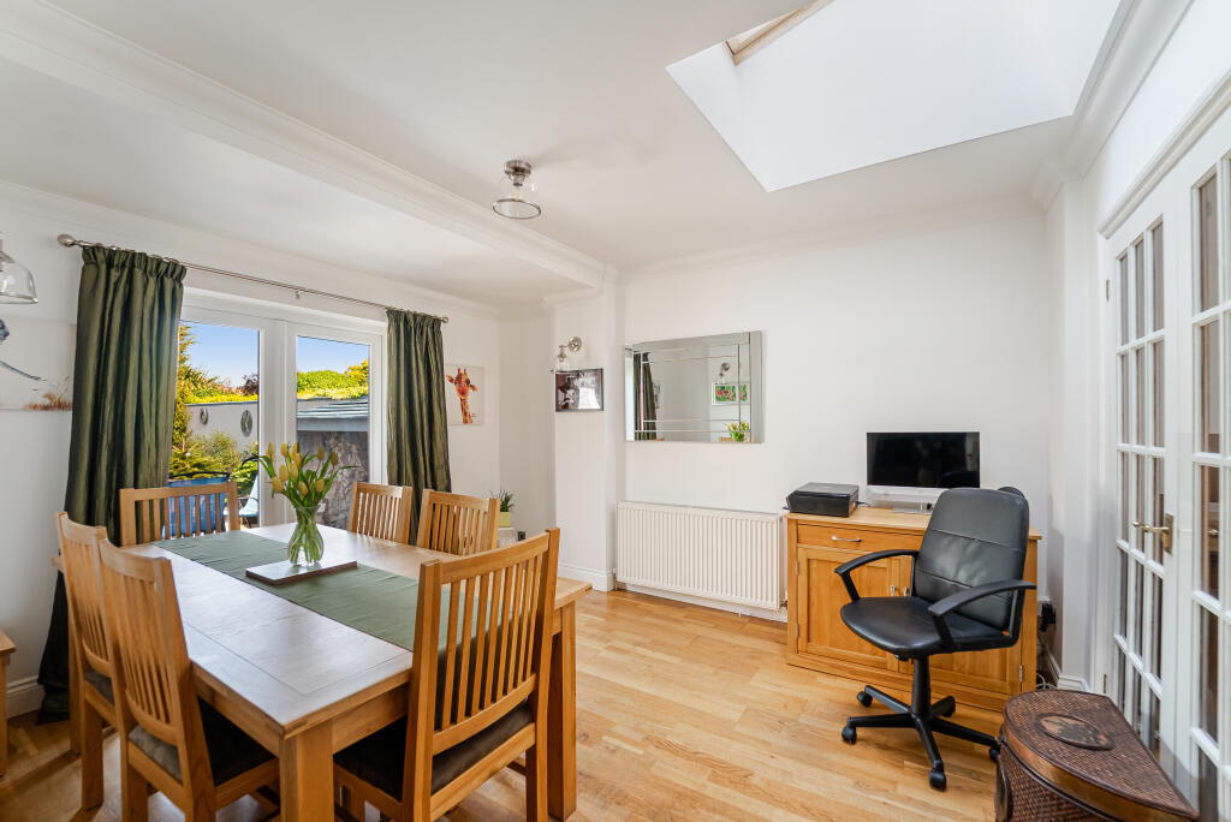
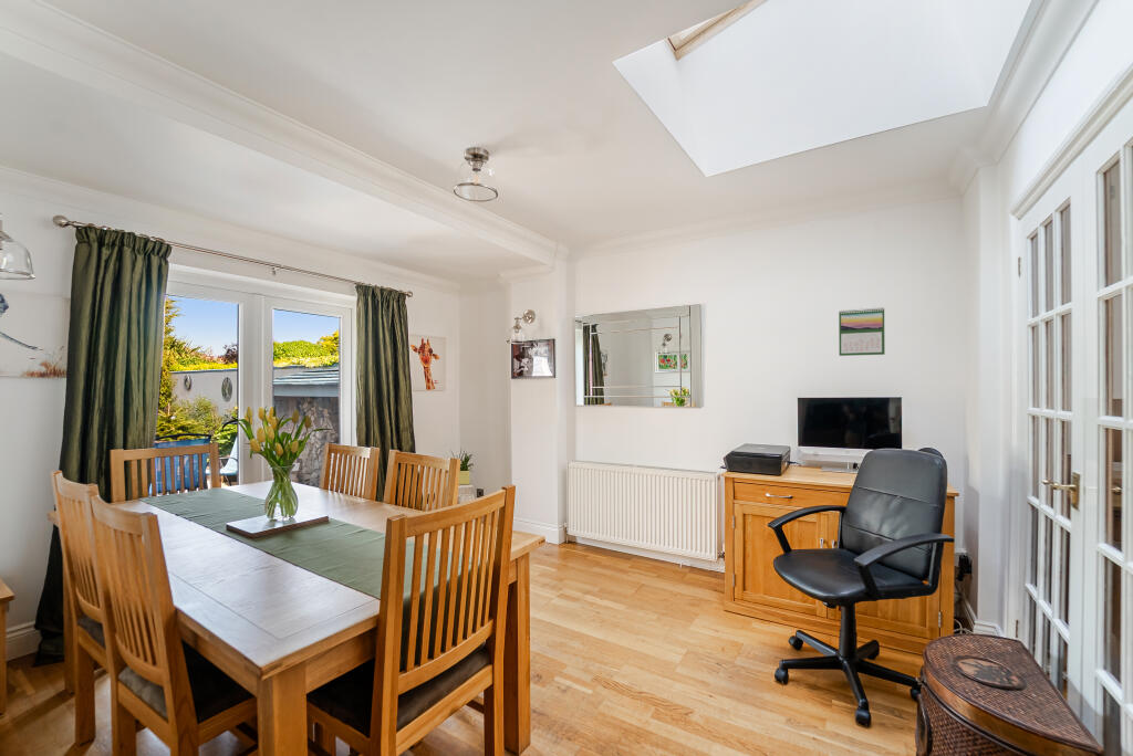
+ calendar [838,306,886,357]
